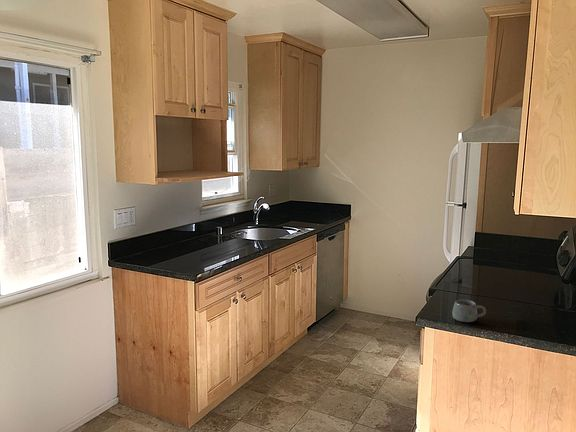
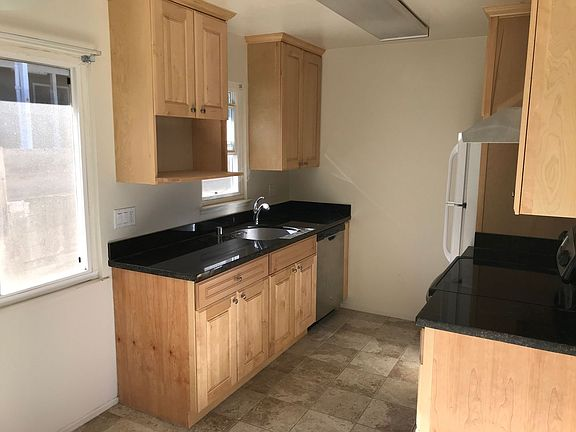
- mug [451,299,487,323]
